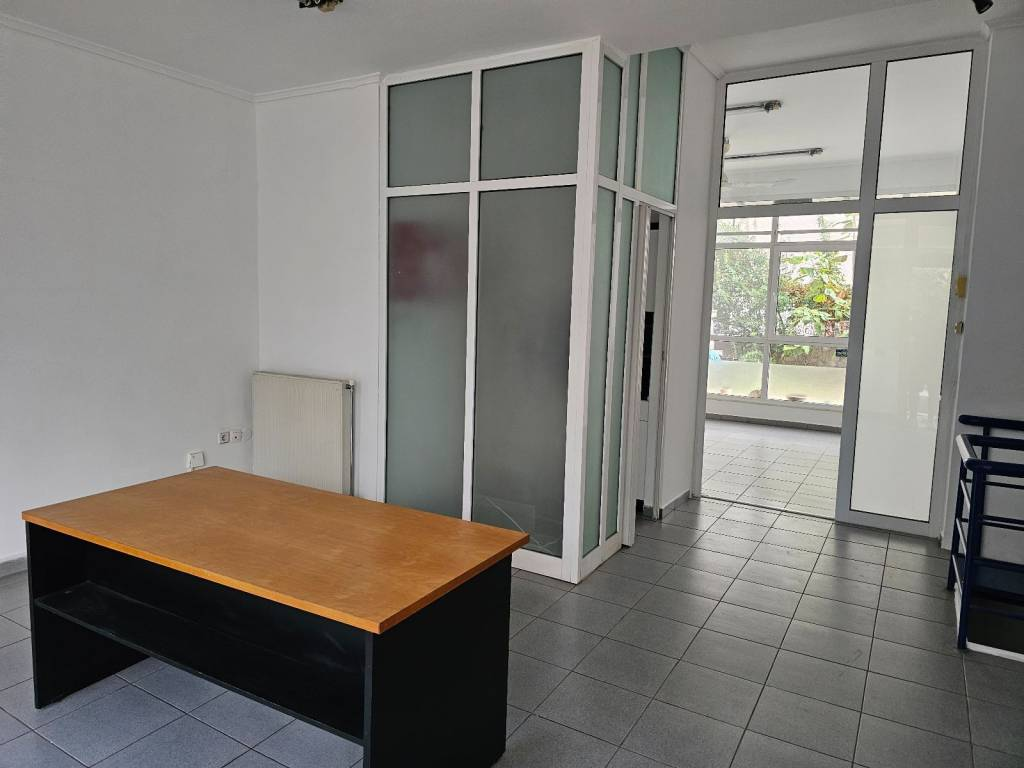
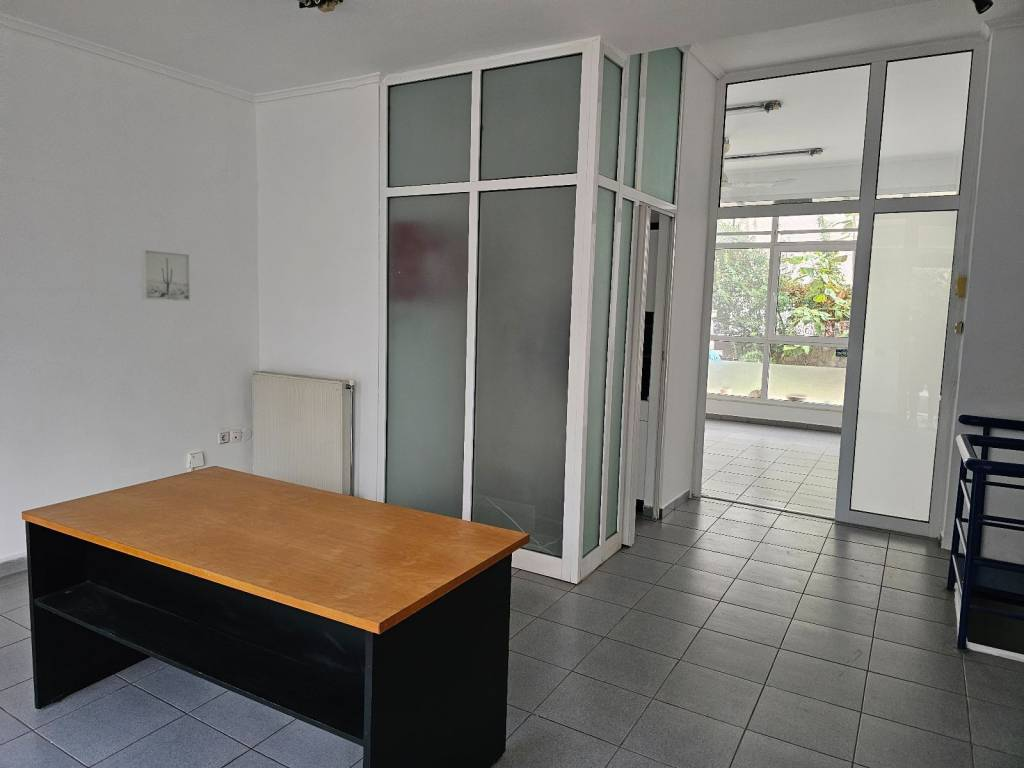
+ wall art [140,248,191,302]
